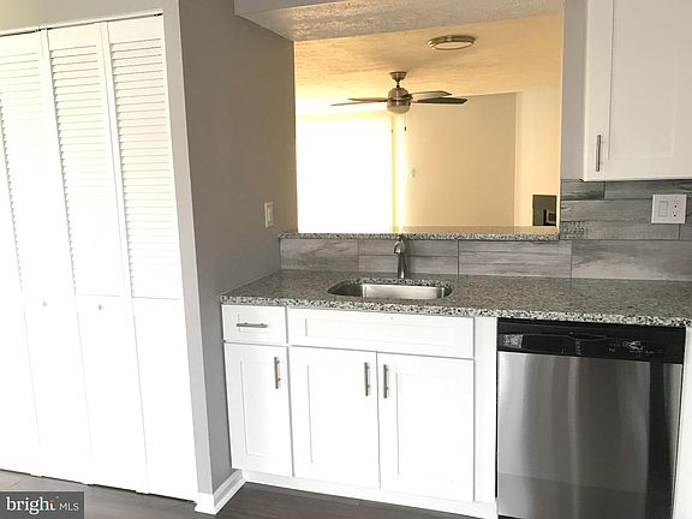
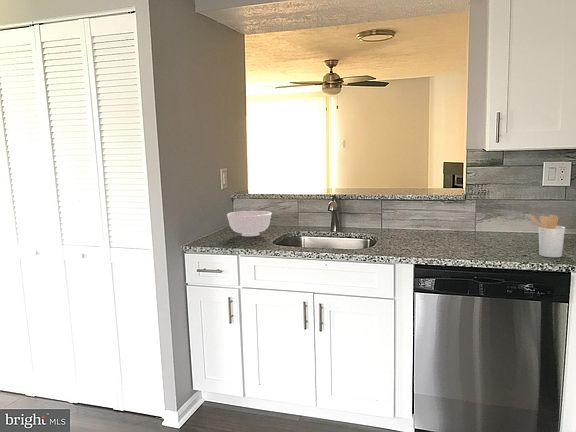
+ bowl [226,210,273,237]
+ utensil holder [526,213,566,258]
